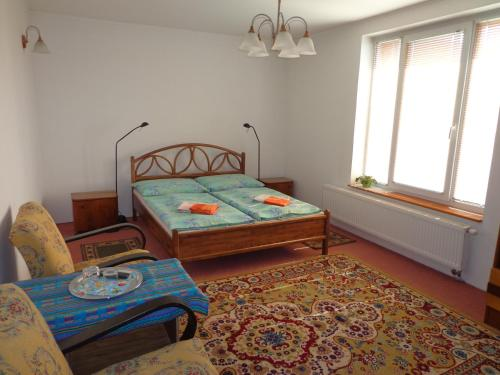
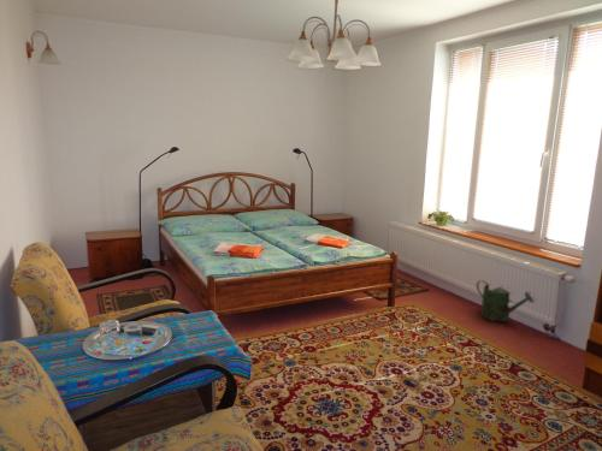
+ watering can [476,279,535,322]
